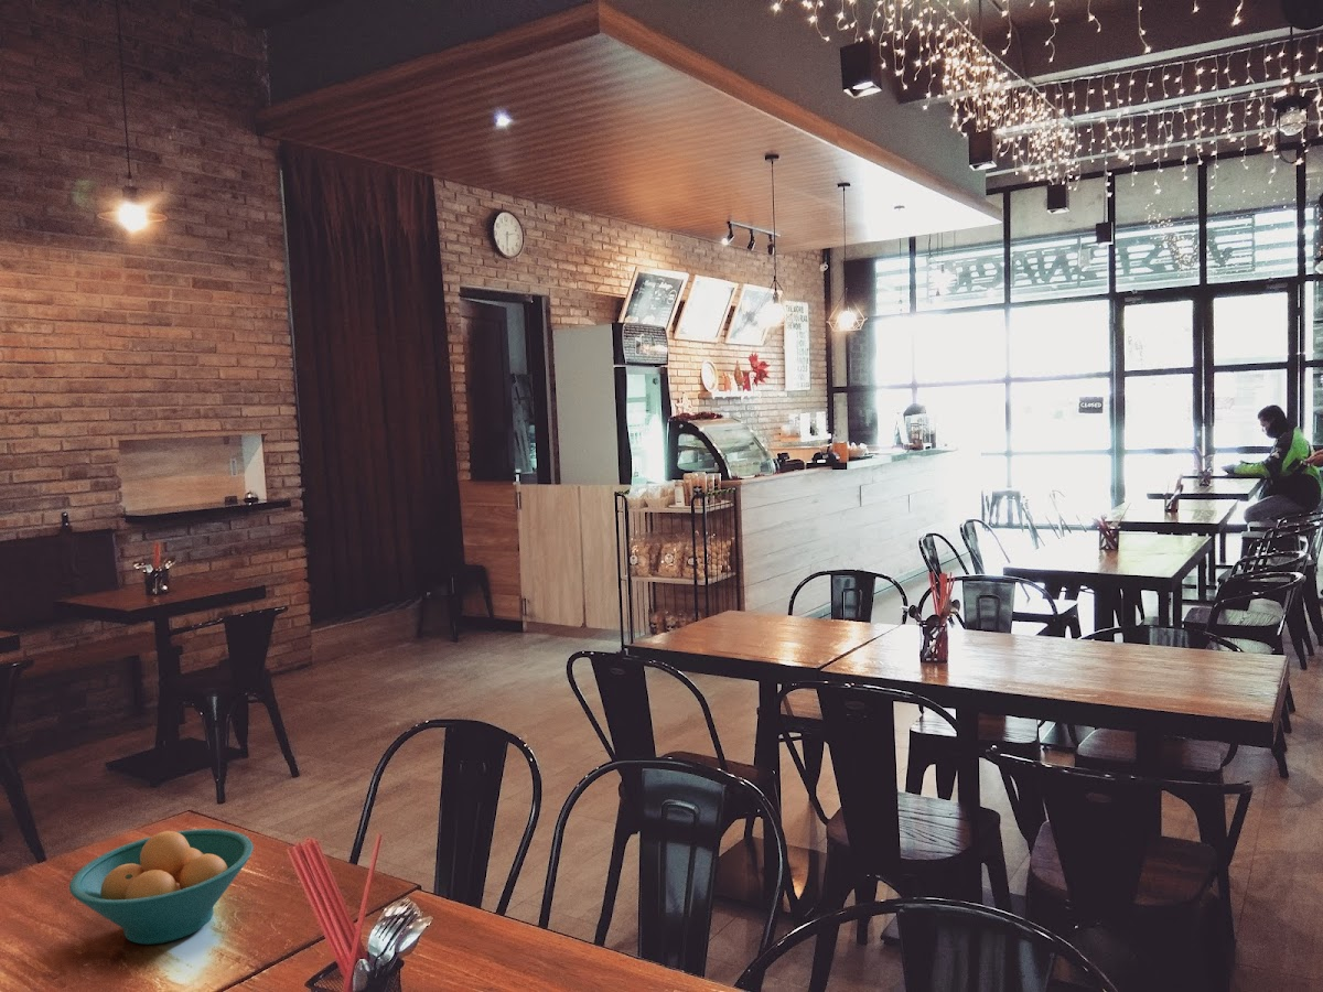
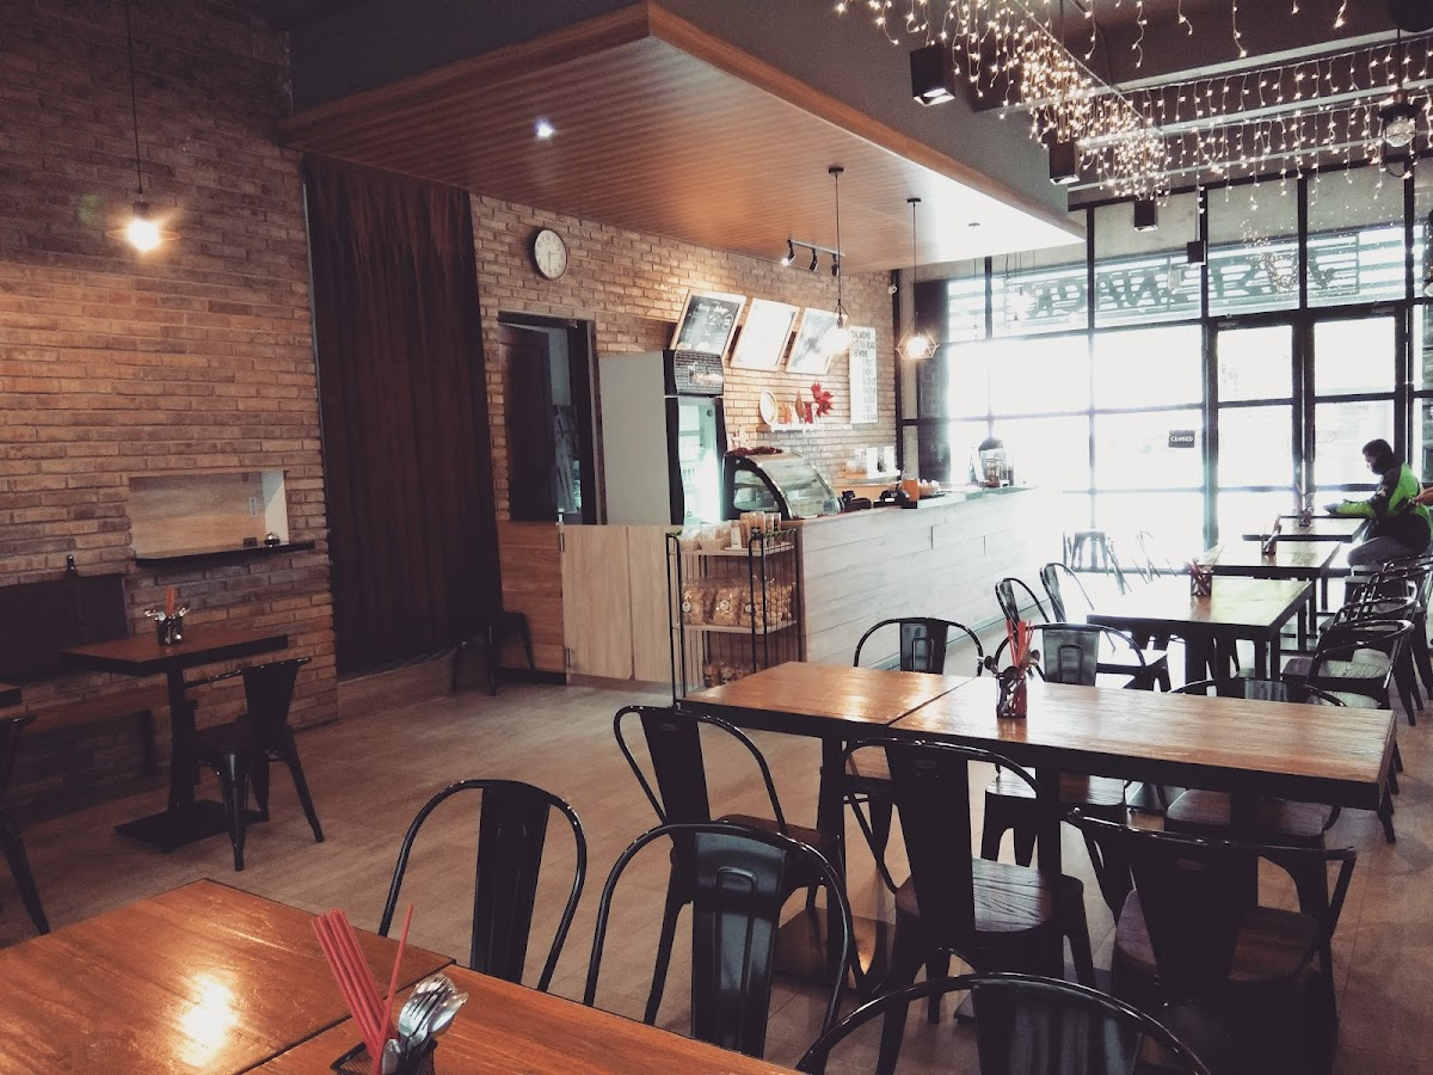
- fruit bowl [68,828,254,946]
